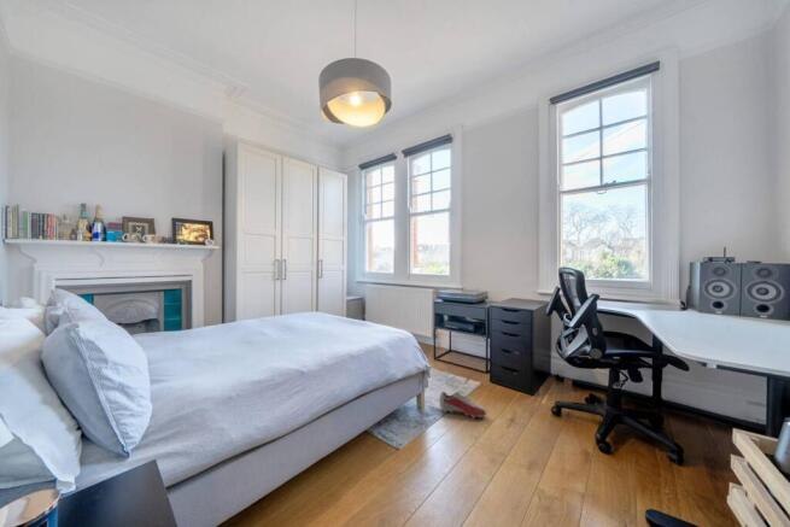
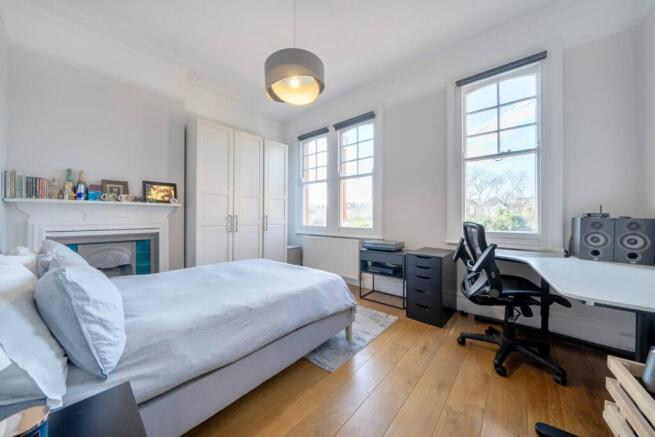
- shoe [438,391,488,420]
